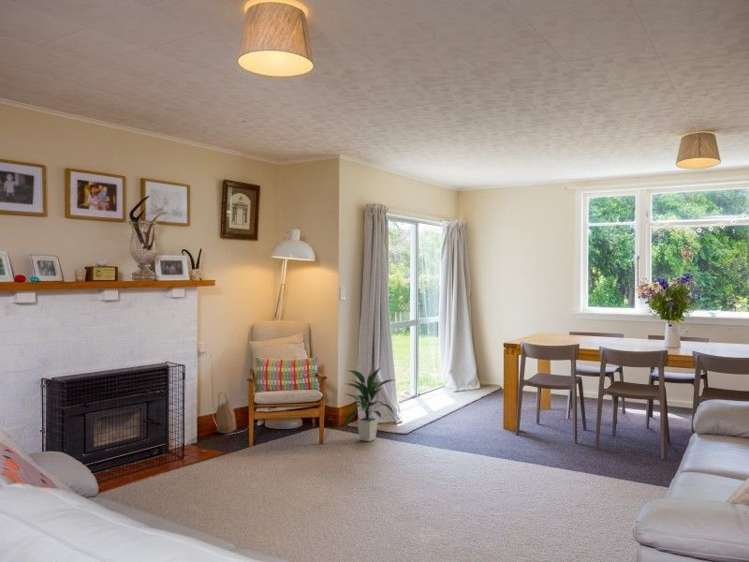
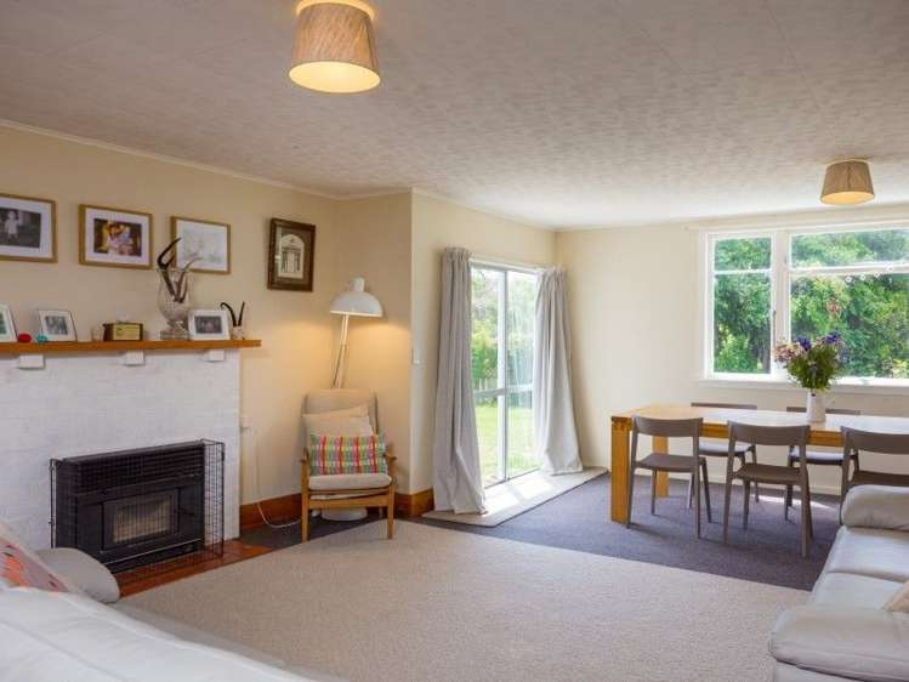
- indoor plant [341,366,397,442]
- basket [215,390,237,434]
